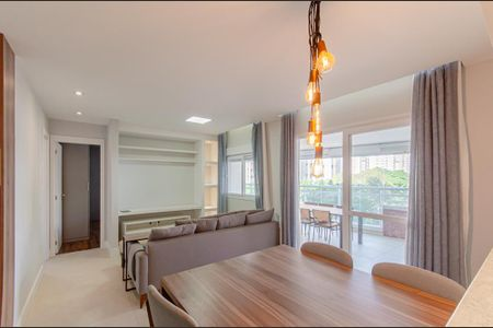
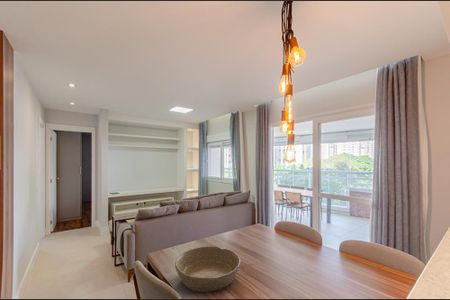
+ bowl [174,245,242,293]
